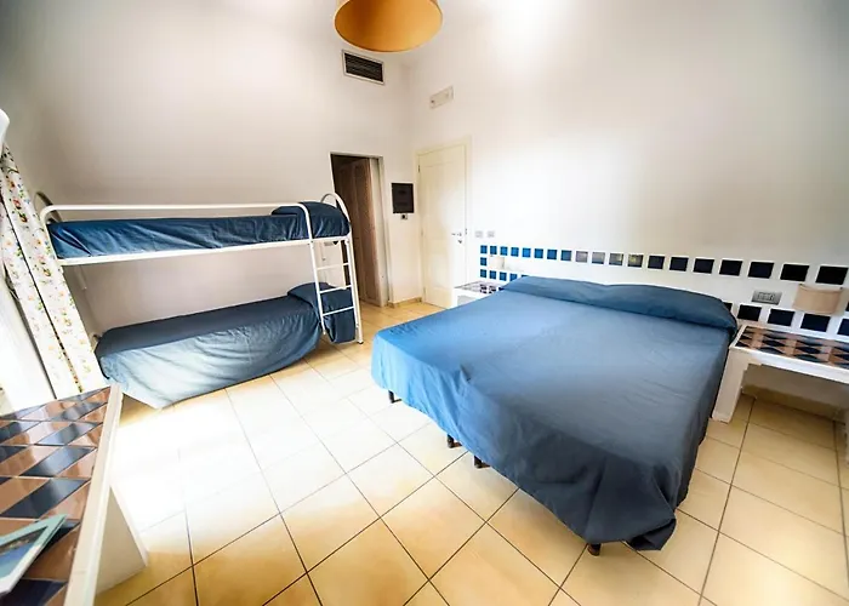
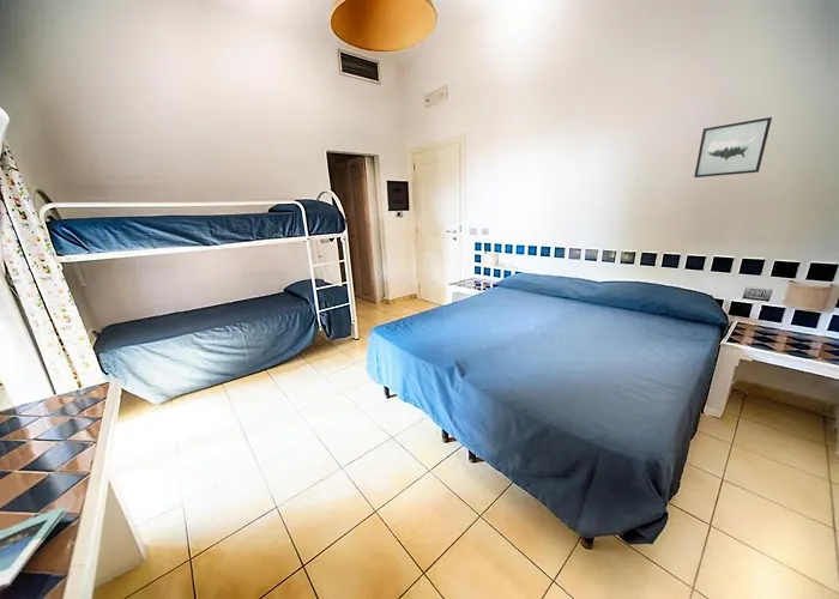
+ wall art [693,116,773,179]
